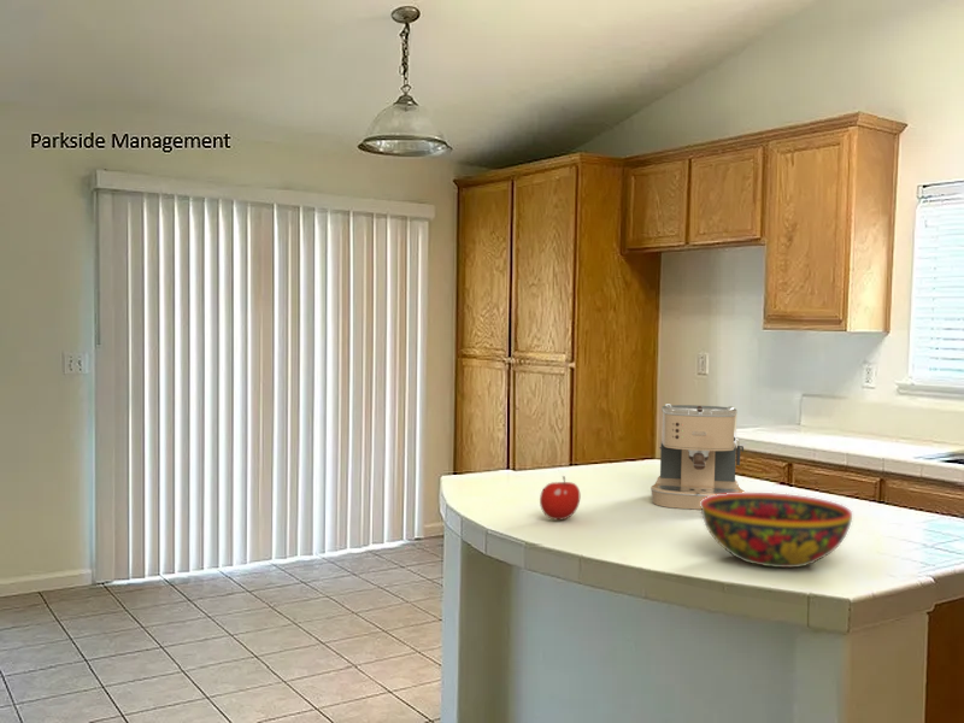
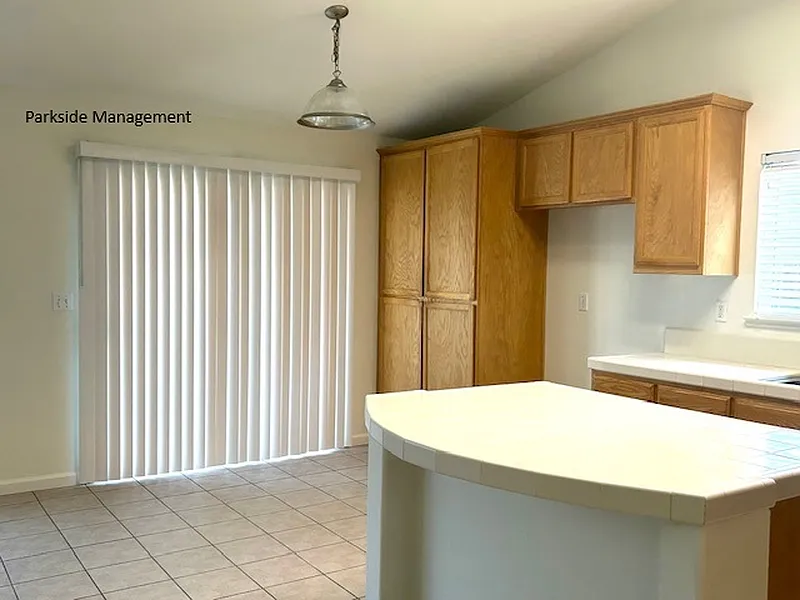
- coffee maker [649,402,746,511]
- fruit [539,475,581,521]
- bowl [700,492,853,569]
